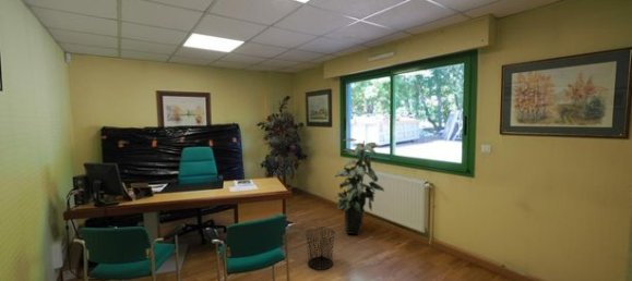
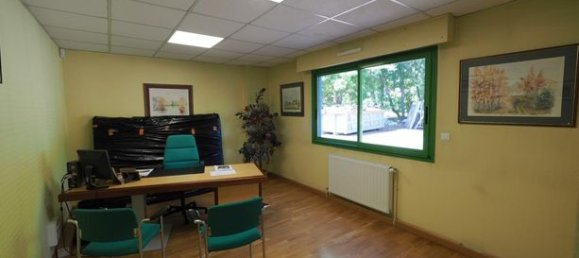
- indoor plant [334,137,385,235]
- waste bin [303,225,336,271]
